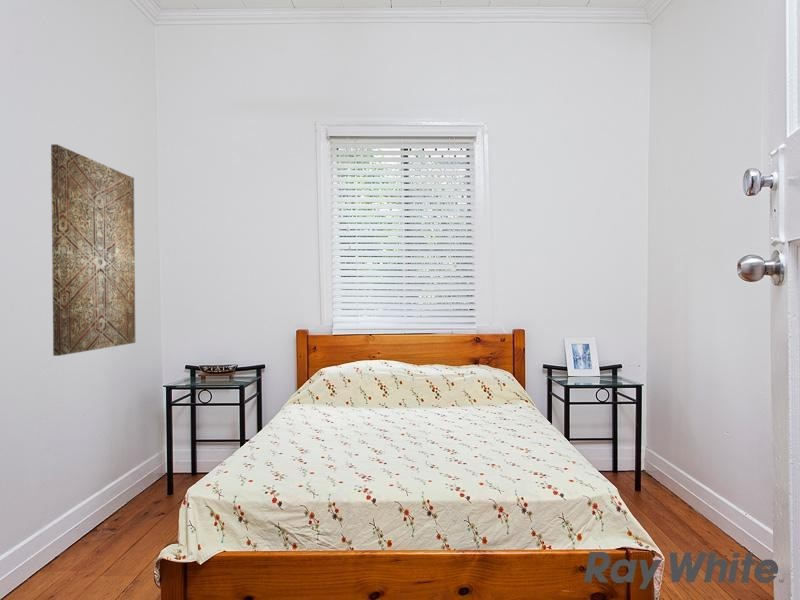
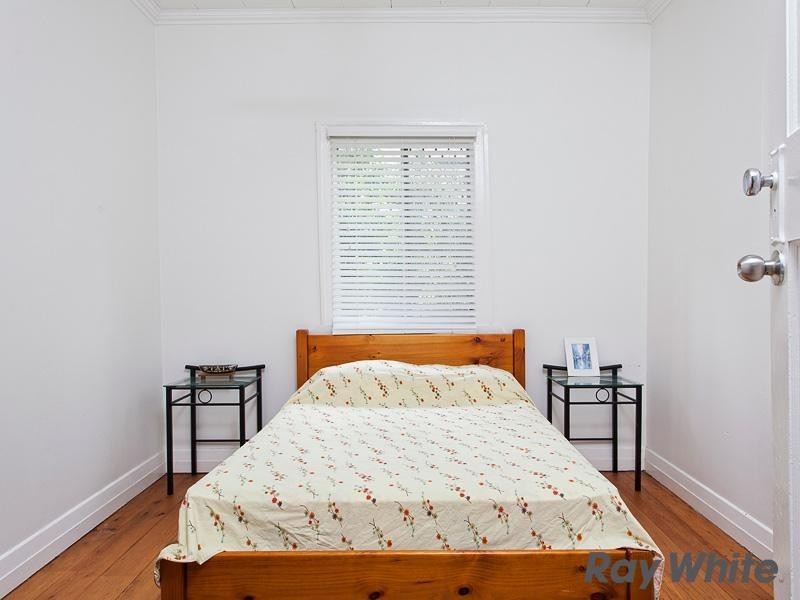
- wall art [50,143,136,357]
